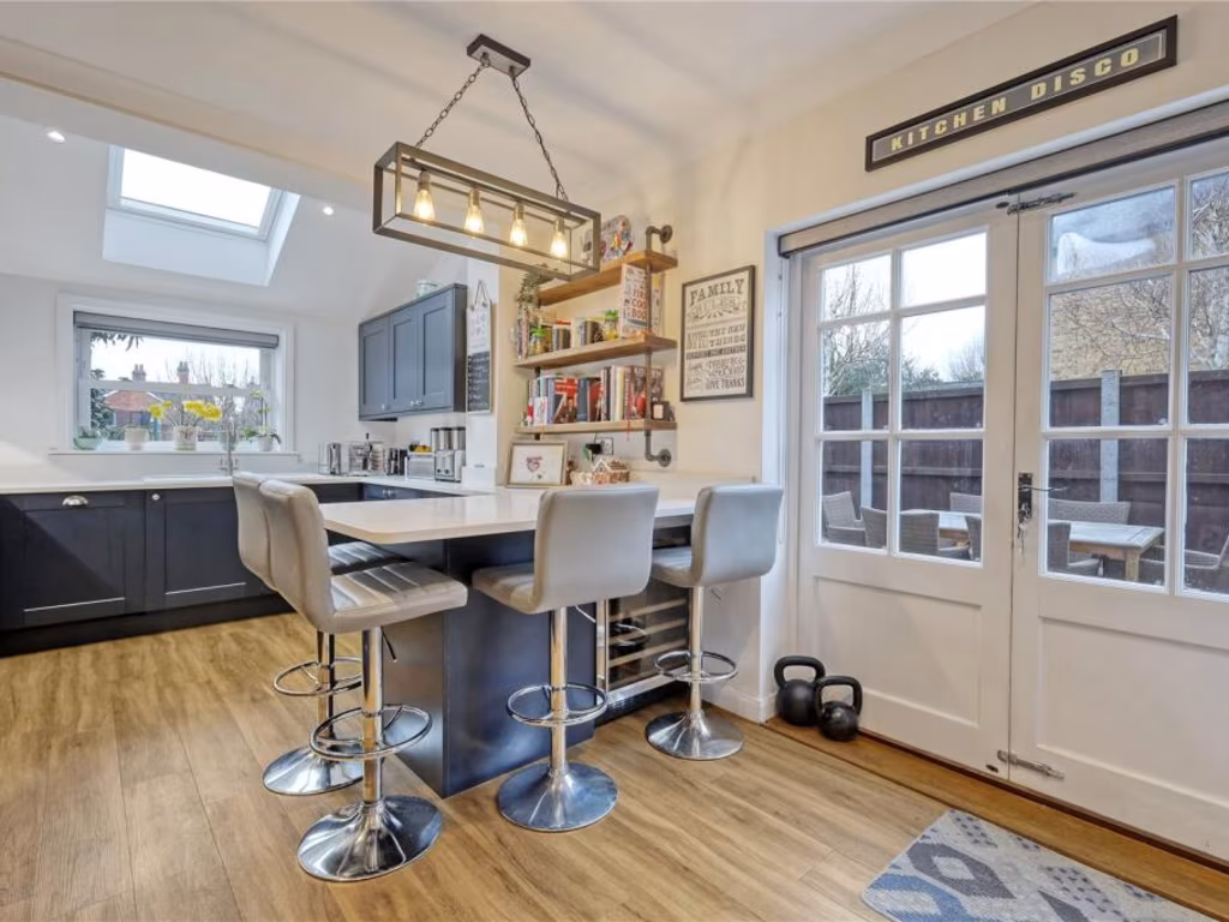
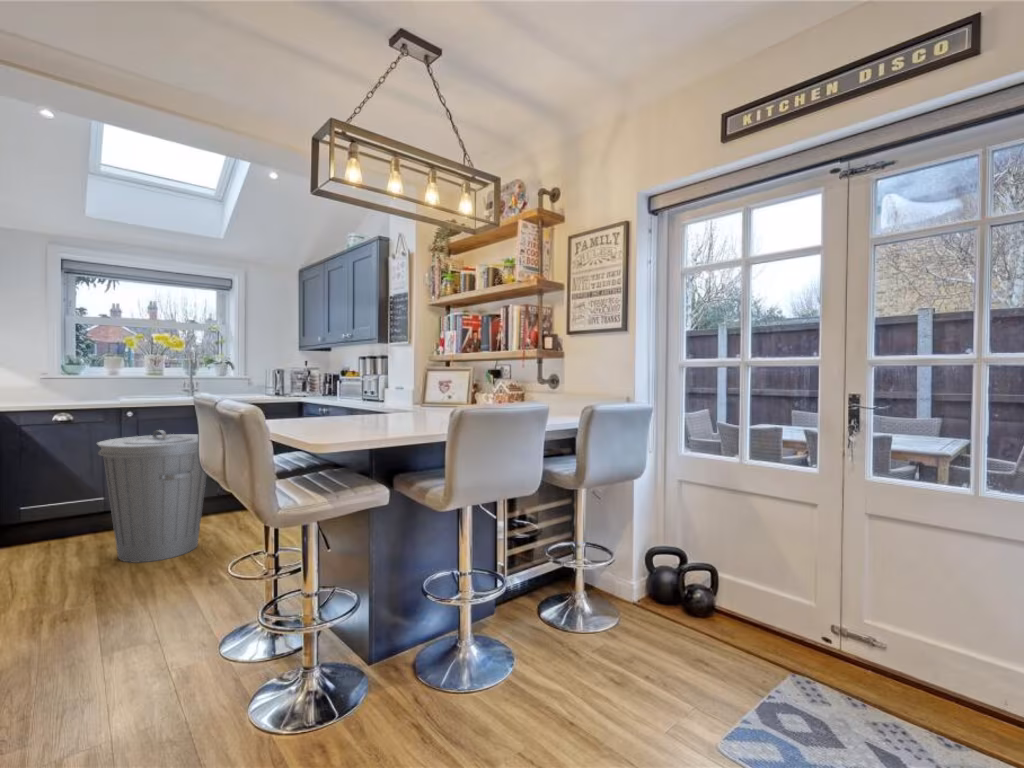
+ trash can [96,429,207,564]
